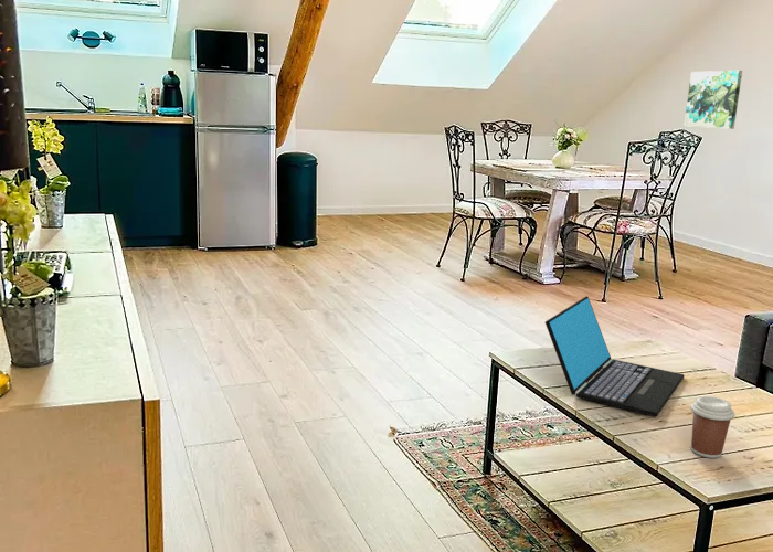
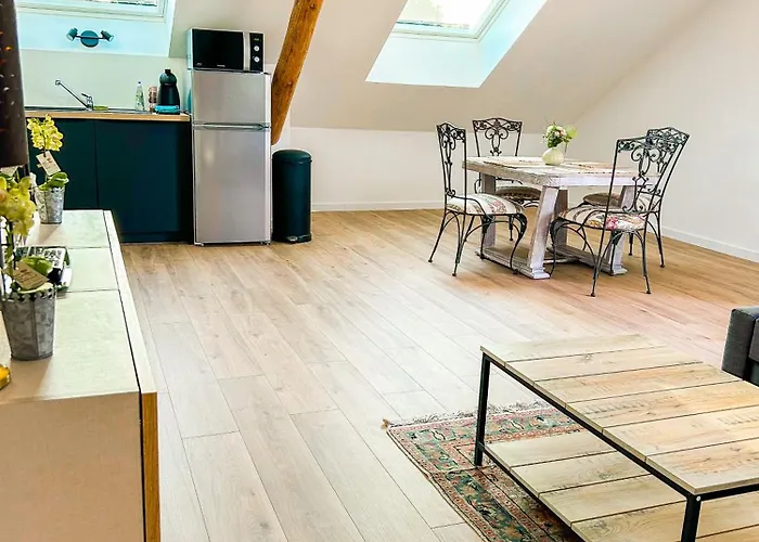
- laptop [544,296,685,417]
- wall art [684,70,743,130]
- coffee cup [689,395,737,459]
